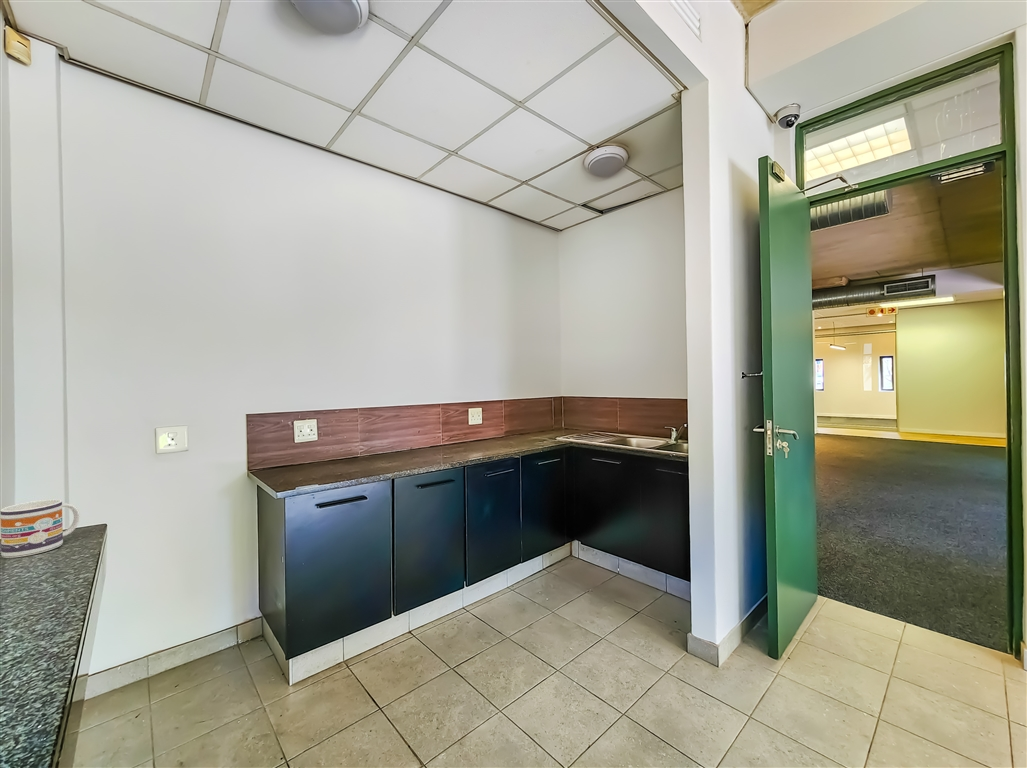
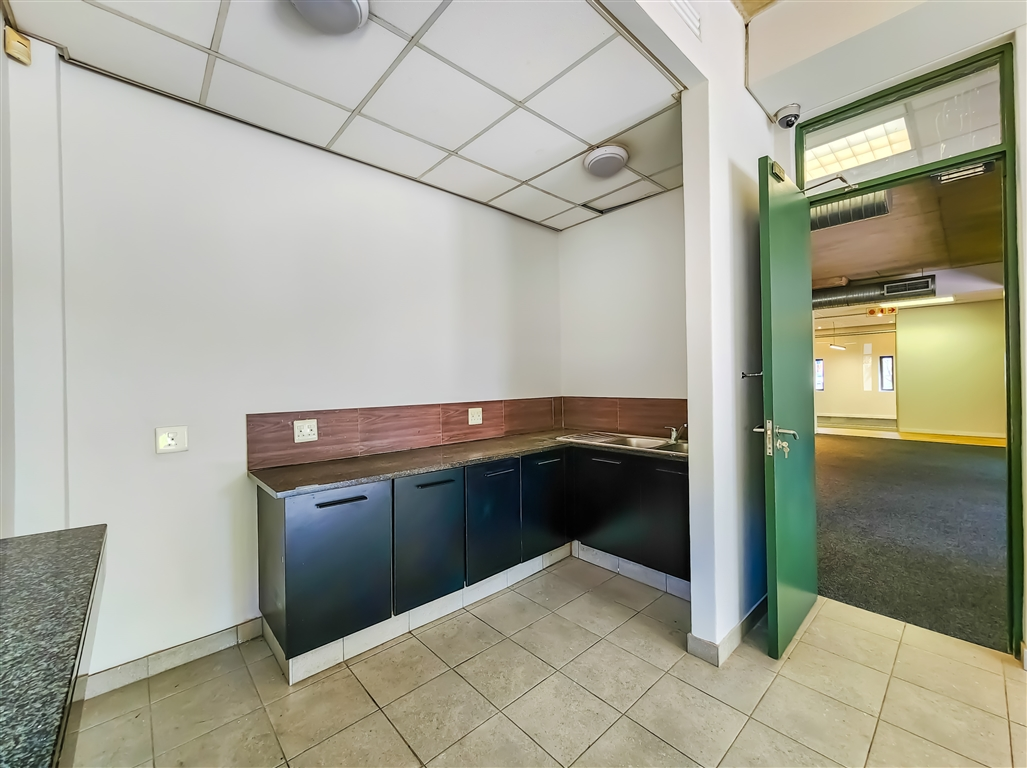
- mug [0,498,81,559]
